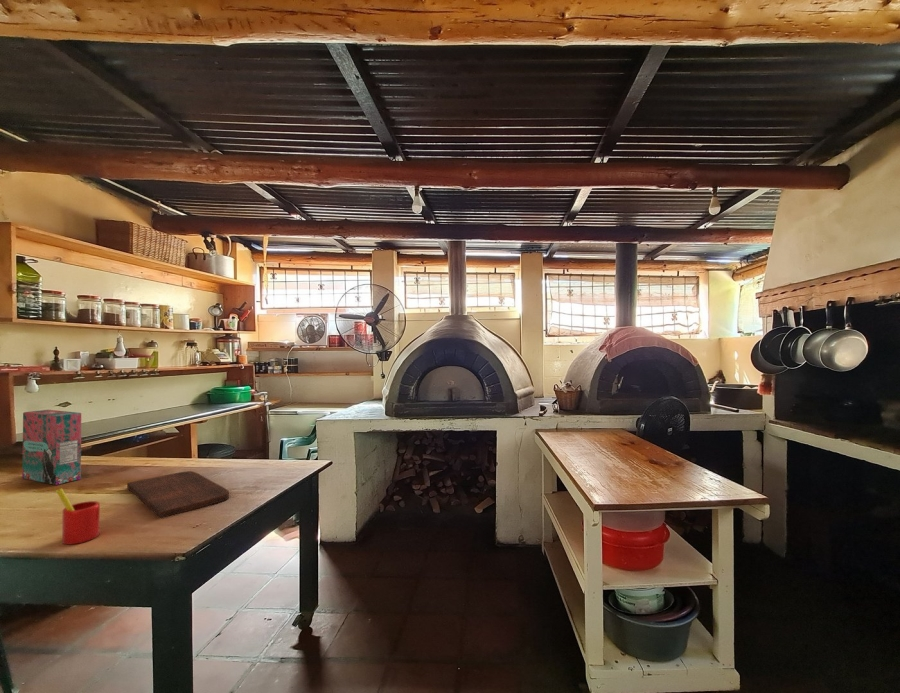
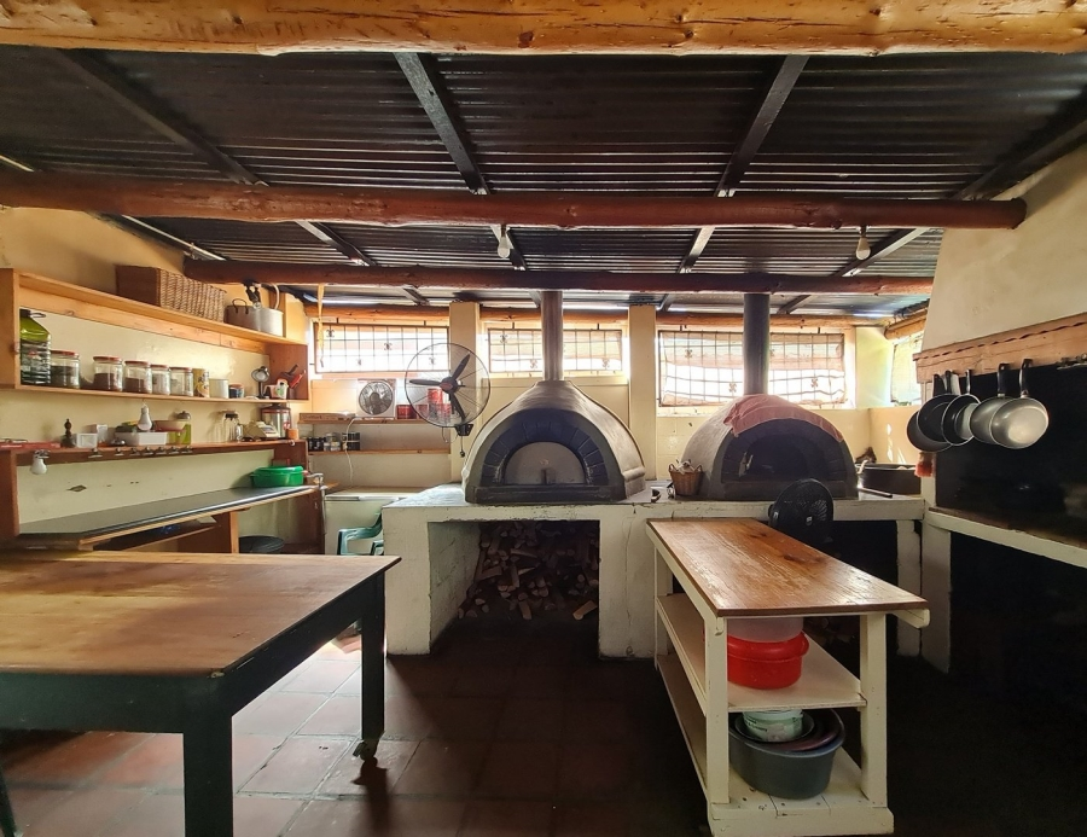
- cereal box [21,409,82,486]
- cutting board [126,470,230,519]
- straw [55,487,101,545]
